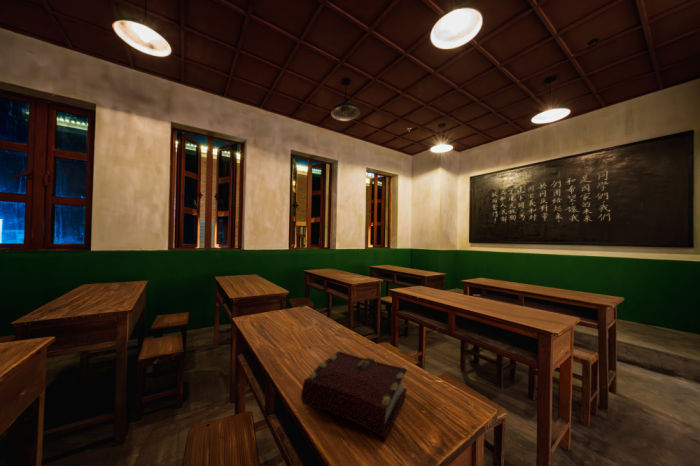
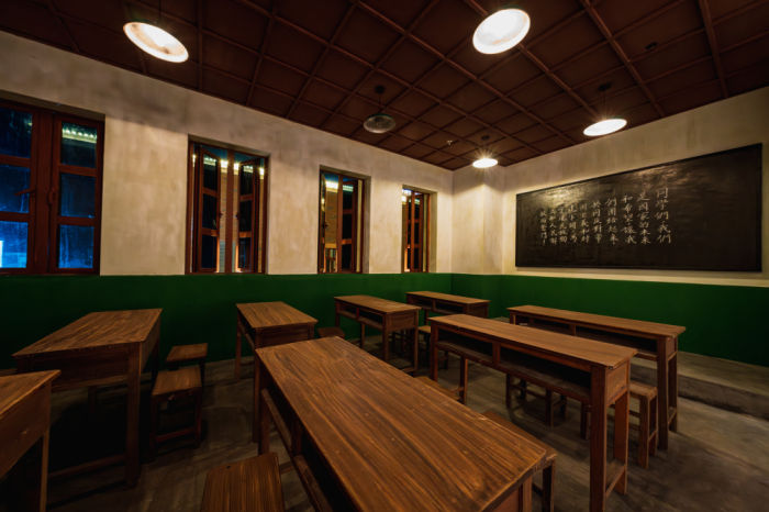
- book [300,350,408,440]
